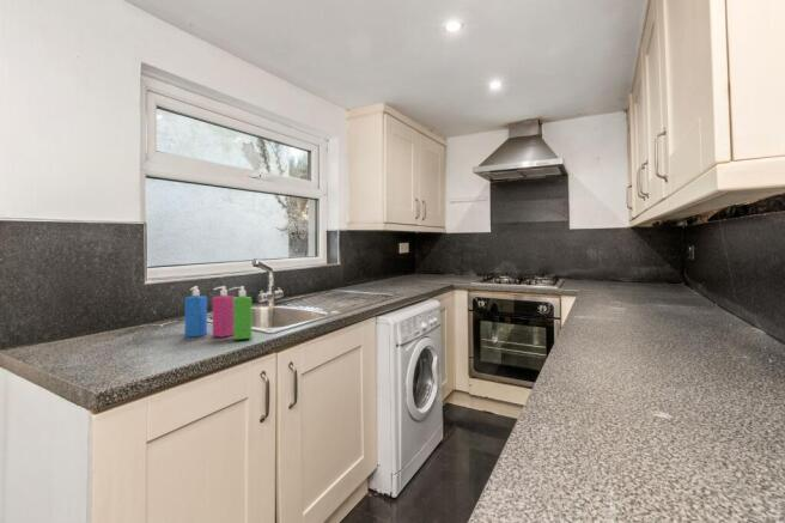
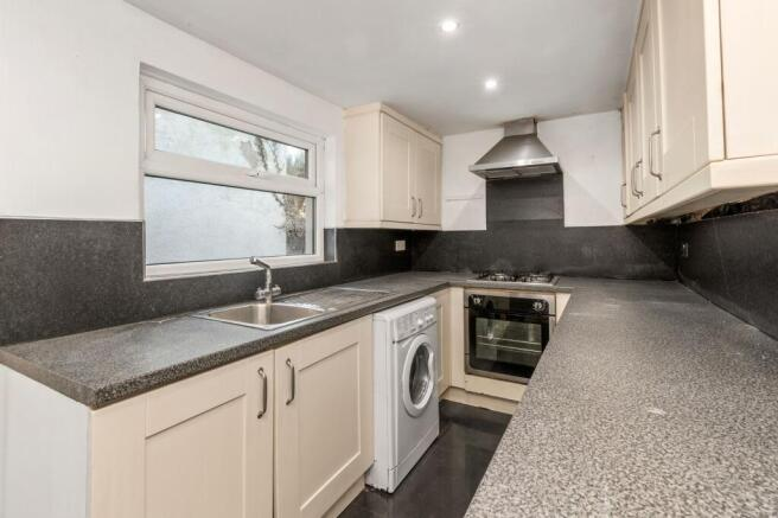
- soap dispenser [184,285,252,341]
